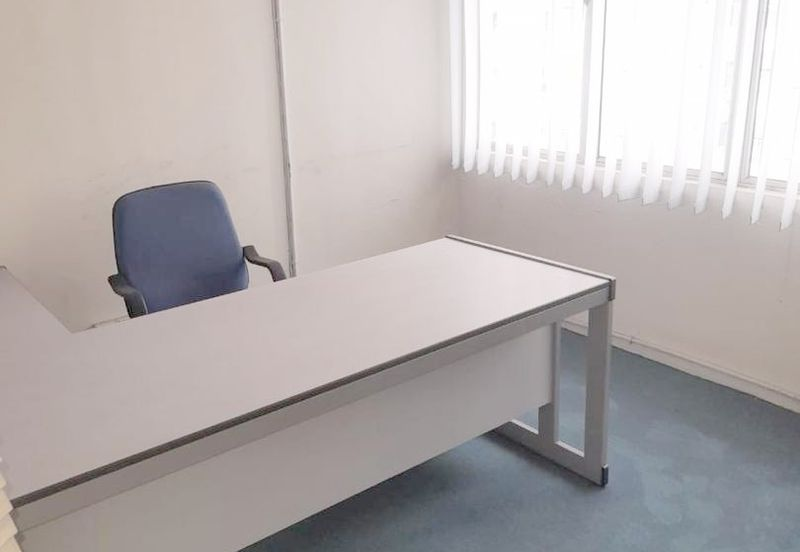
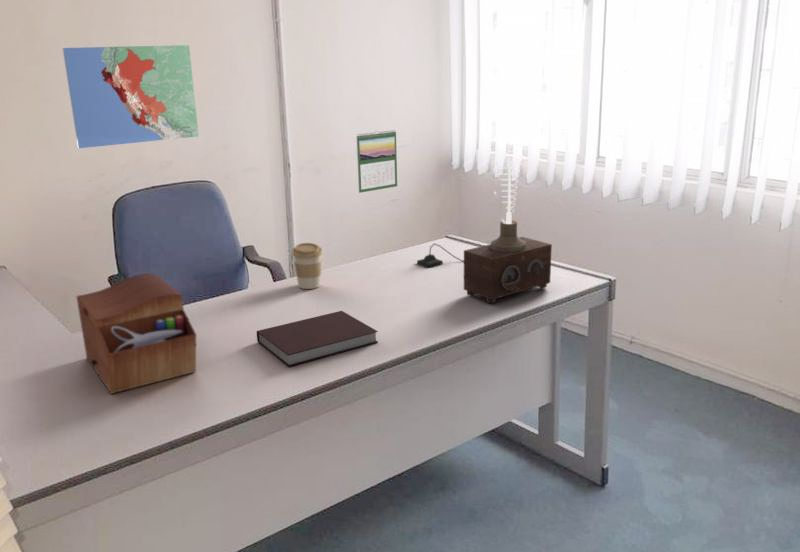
+ calendar [356,129,398,194]
+ sewing box [76,272,197,395]
+ coffee cup [291,242,324,290]
+ map [62,44,200,149]
+ notebook [256,310,379,367]
+ table lamp [416,150,553,304]
